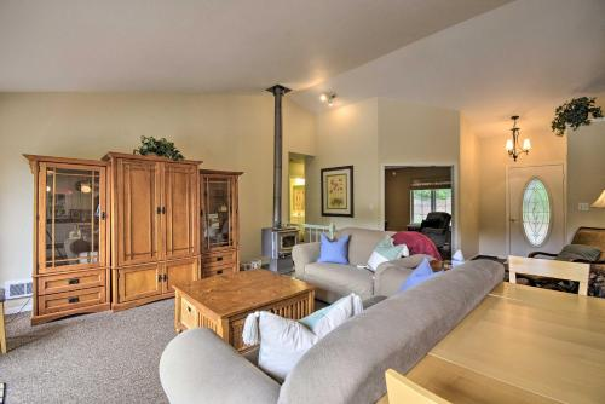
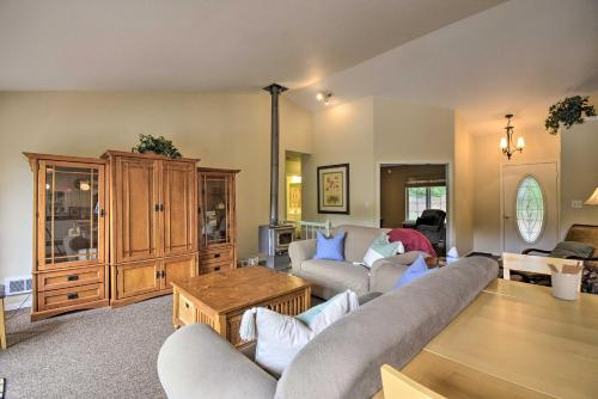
+ utensil holder [547,259,586,301]
